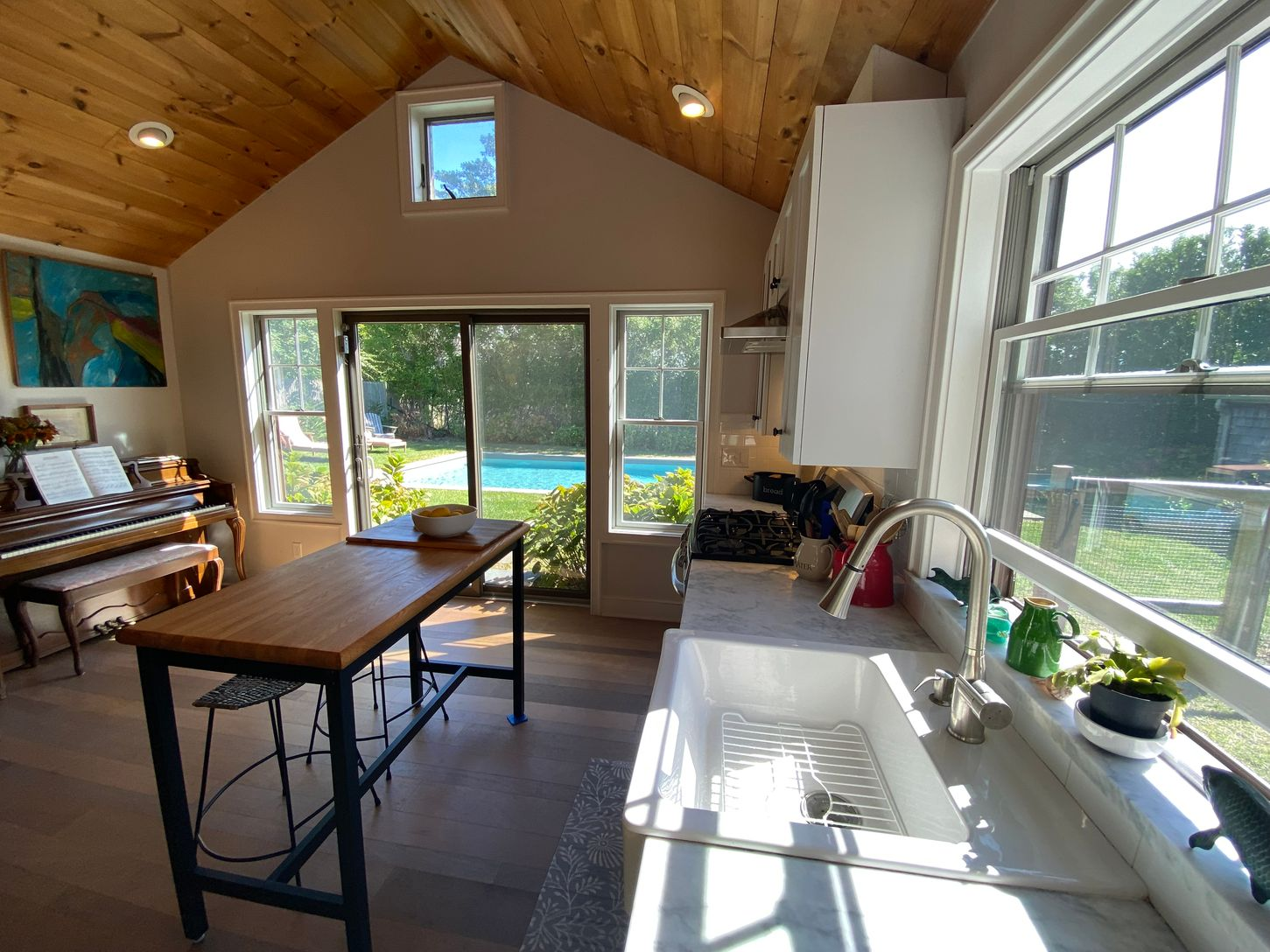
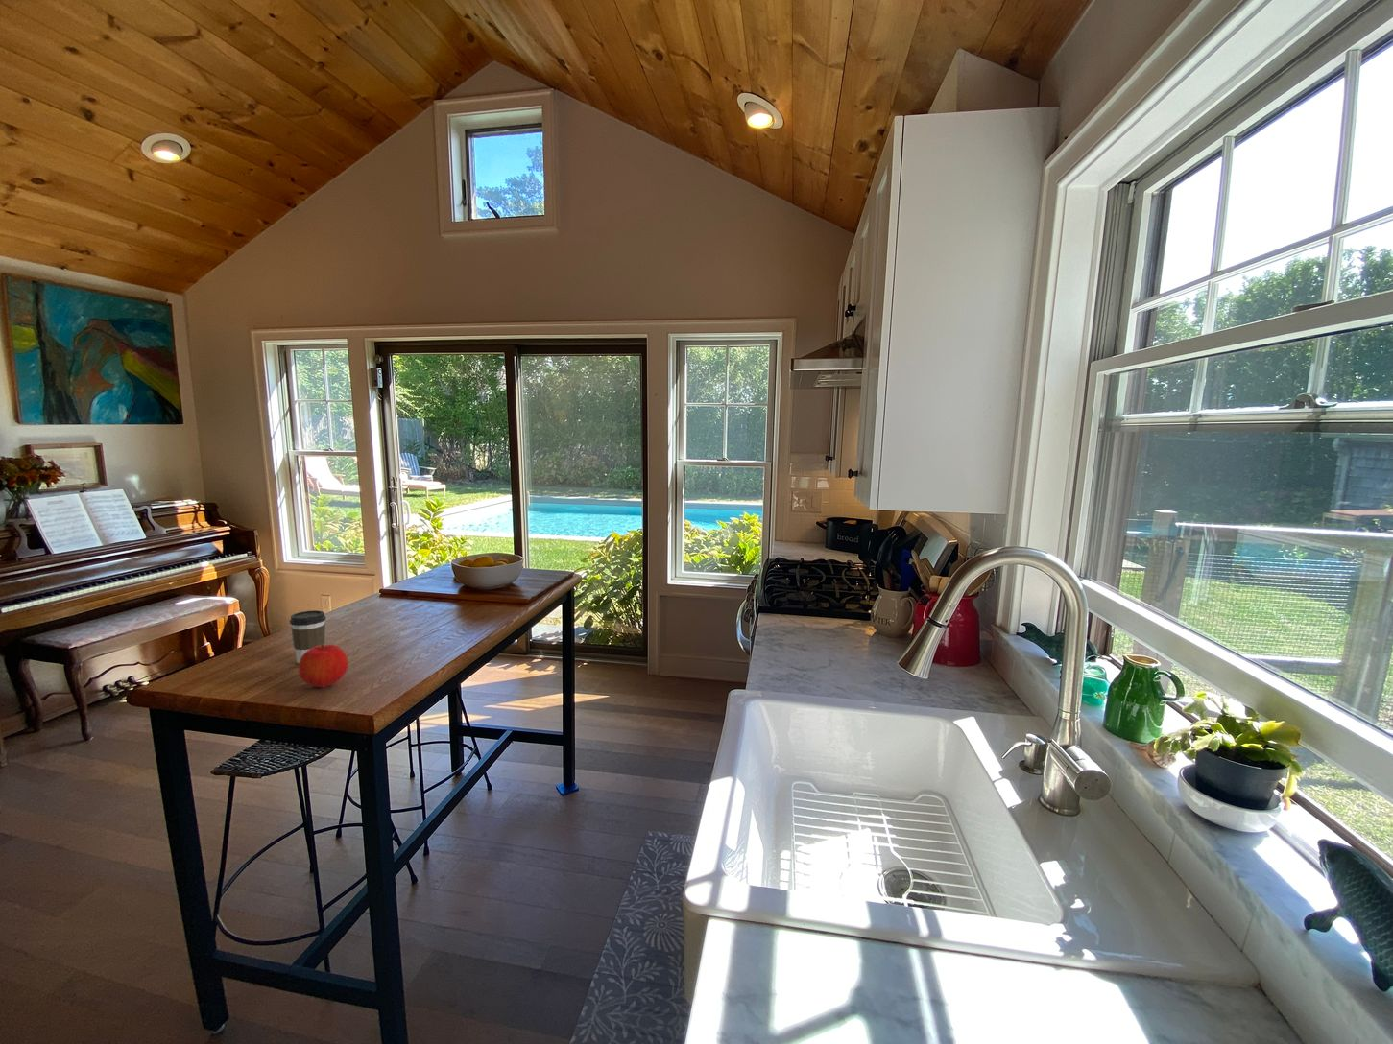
+ coffee cup [288,610,327,665]
+ fruit [297,643,350,689]
